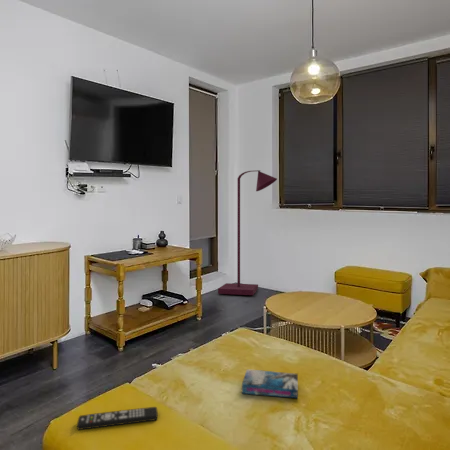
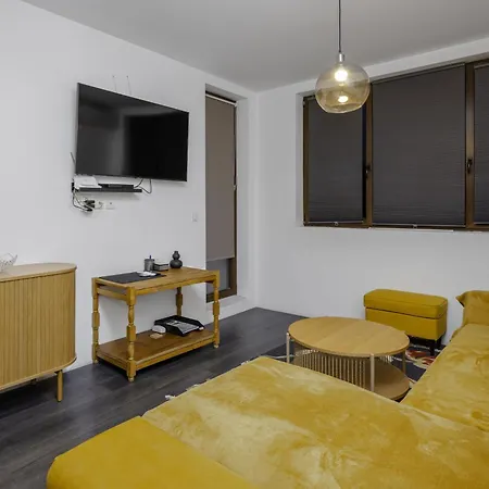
- book [241,368,299,399]
- floor lamp [217,169,278,296]
- remote control [76,406,159,431]
